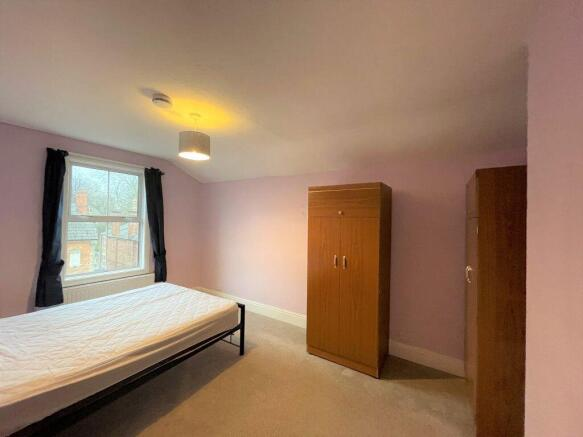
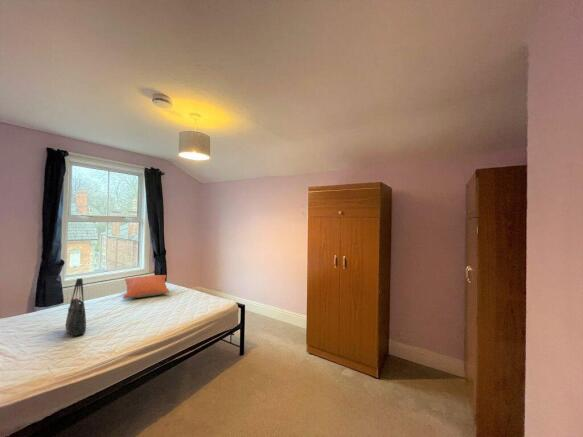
+ pillow [122,274,170,299]
+ tote bag [65,277,87,337]
